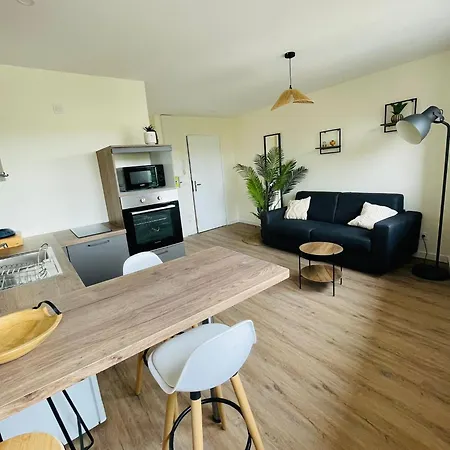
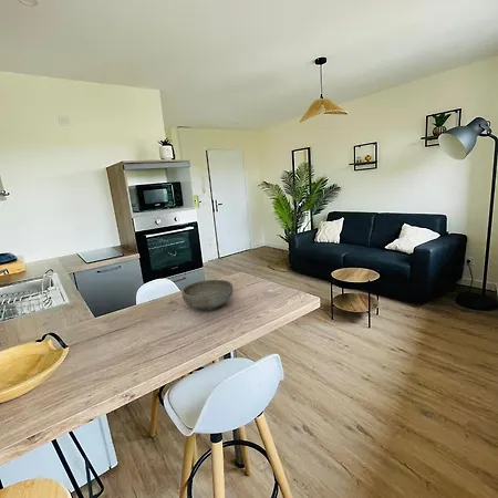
+ bowl [181,279,234,312]
